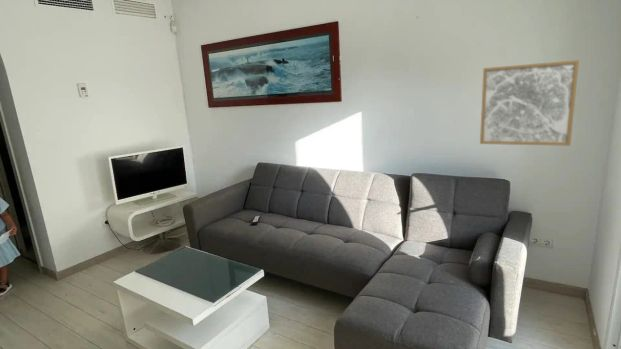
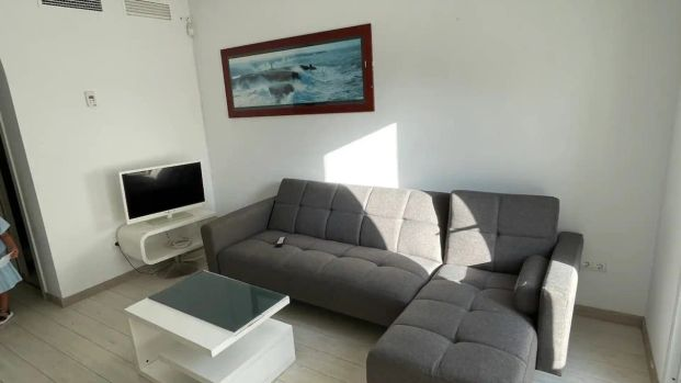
- wall art [479,59,580,147]
